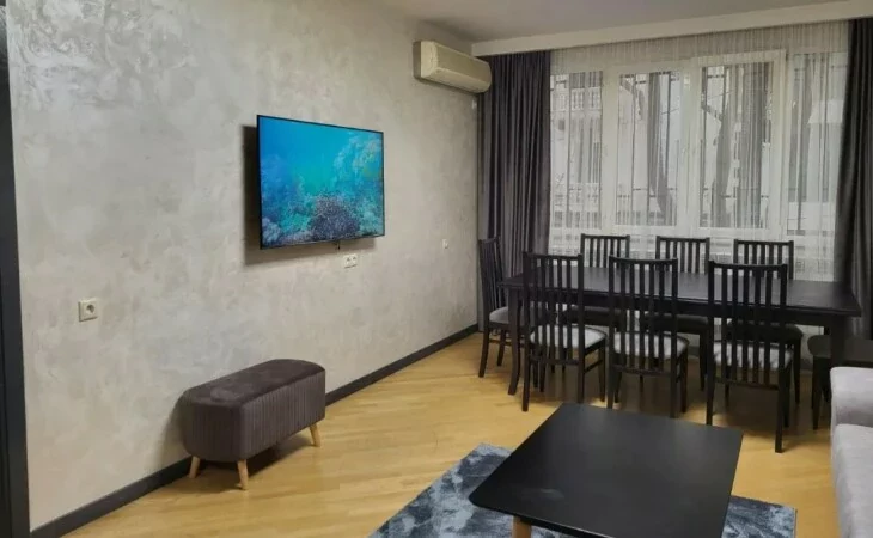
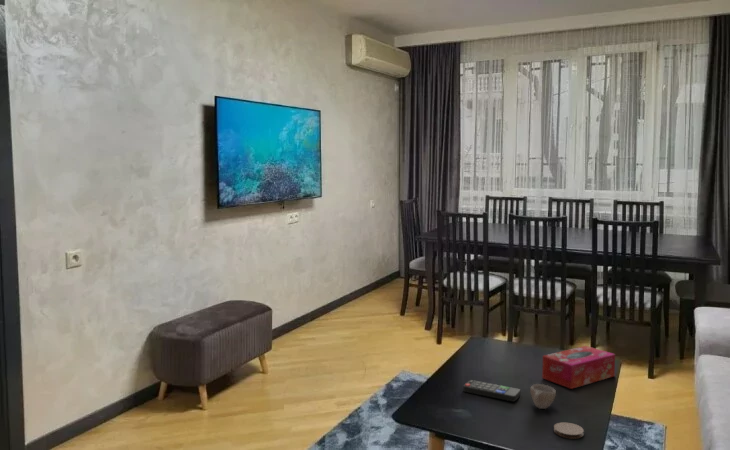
+ coaster [553,421,585,440]
+ tissue box [541,345,616,390]
+ cup [529,383,557,410]
+ remote control [462,379,521,402]
